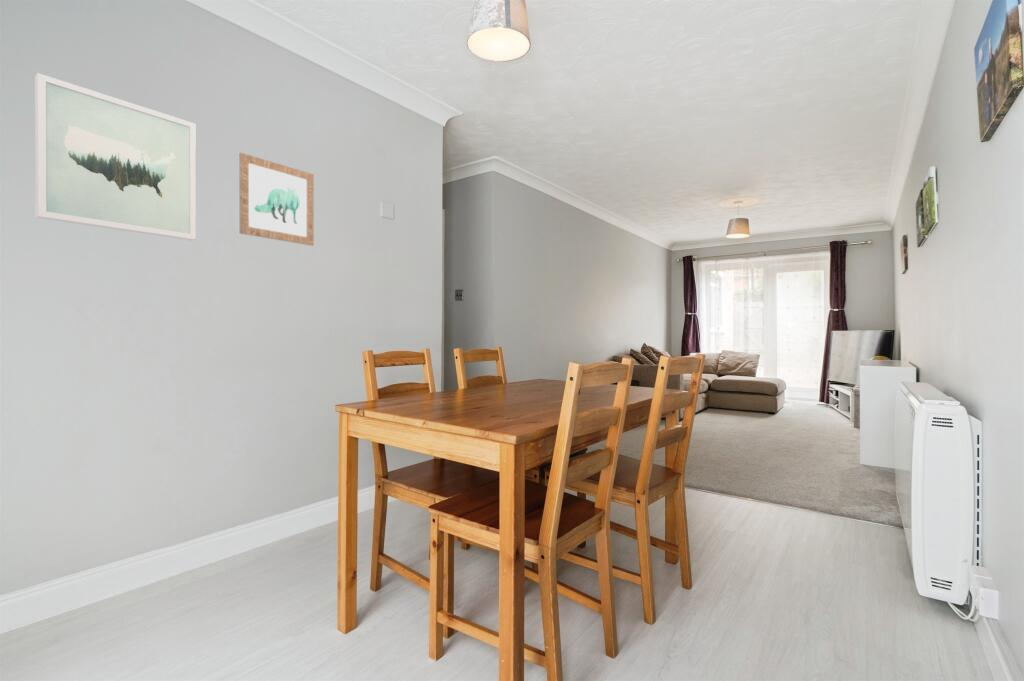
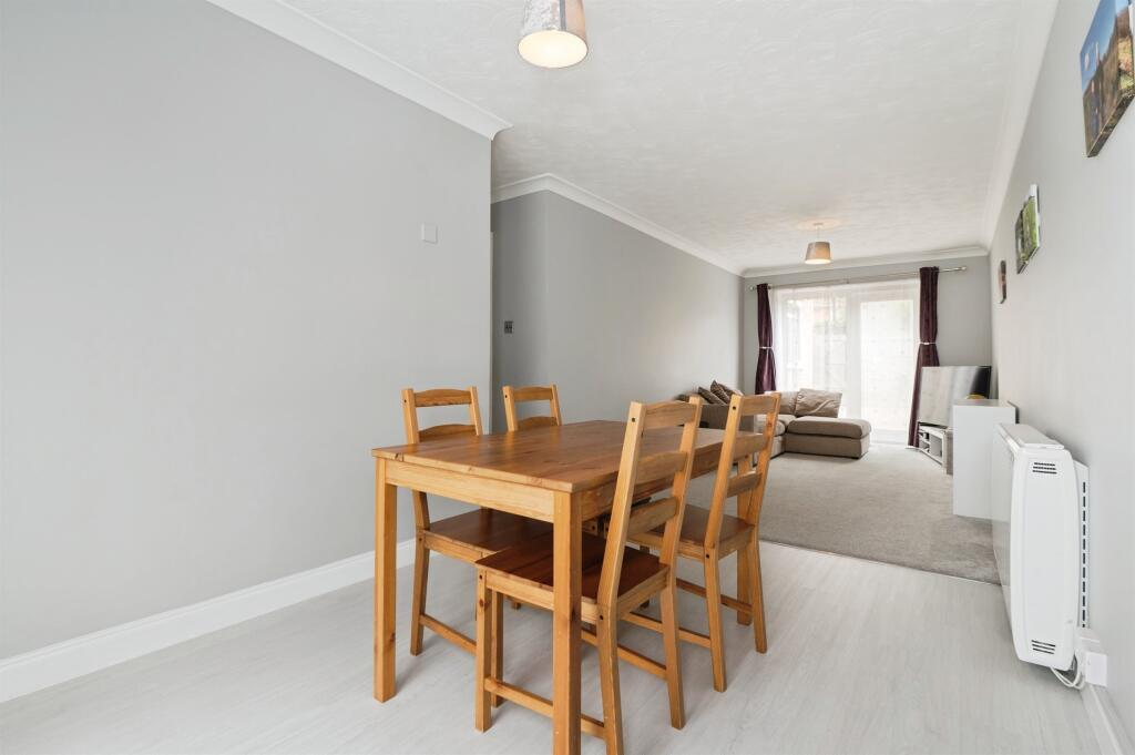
- wall art [34,72,197,241]
- wall art [239,152,315,247]
